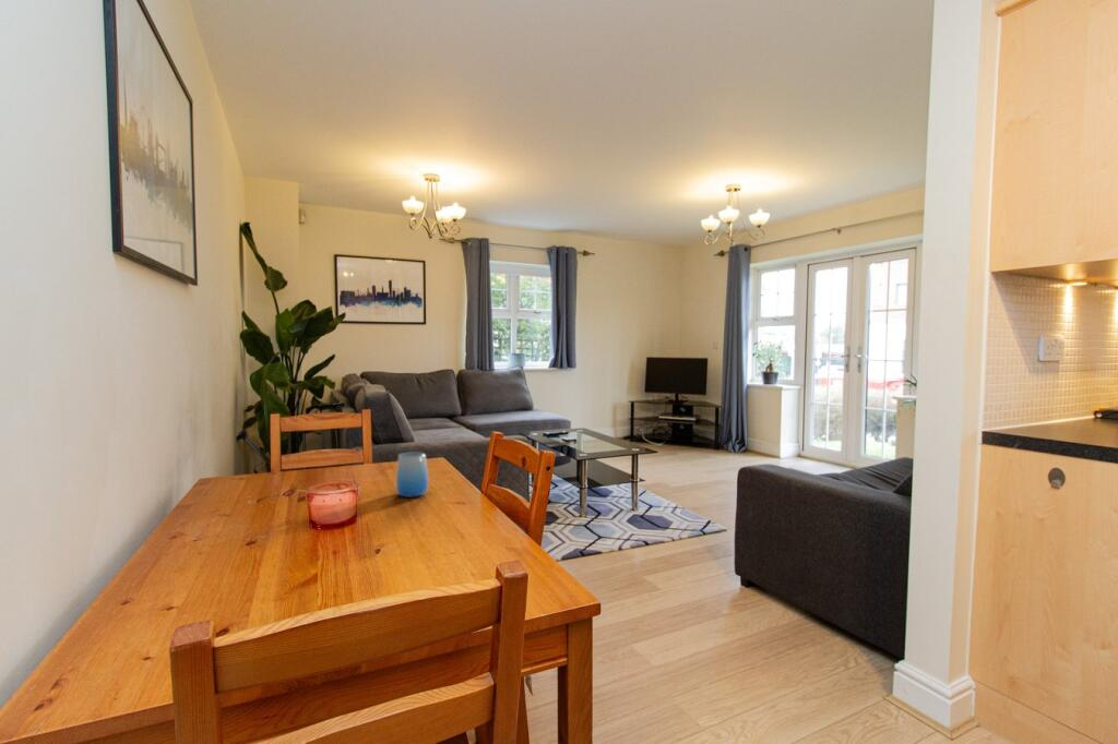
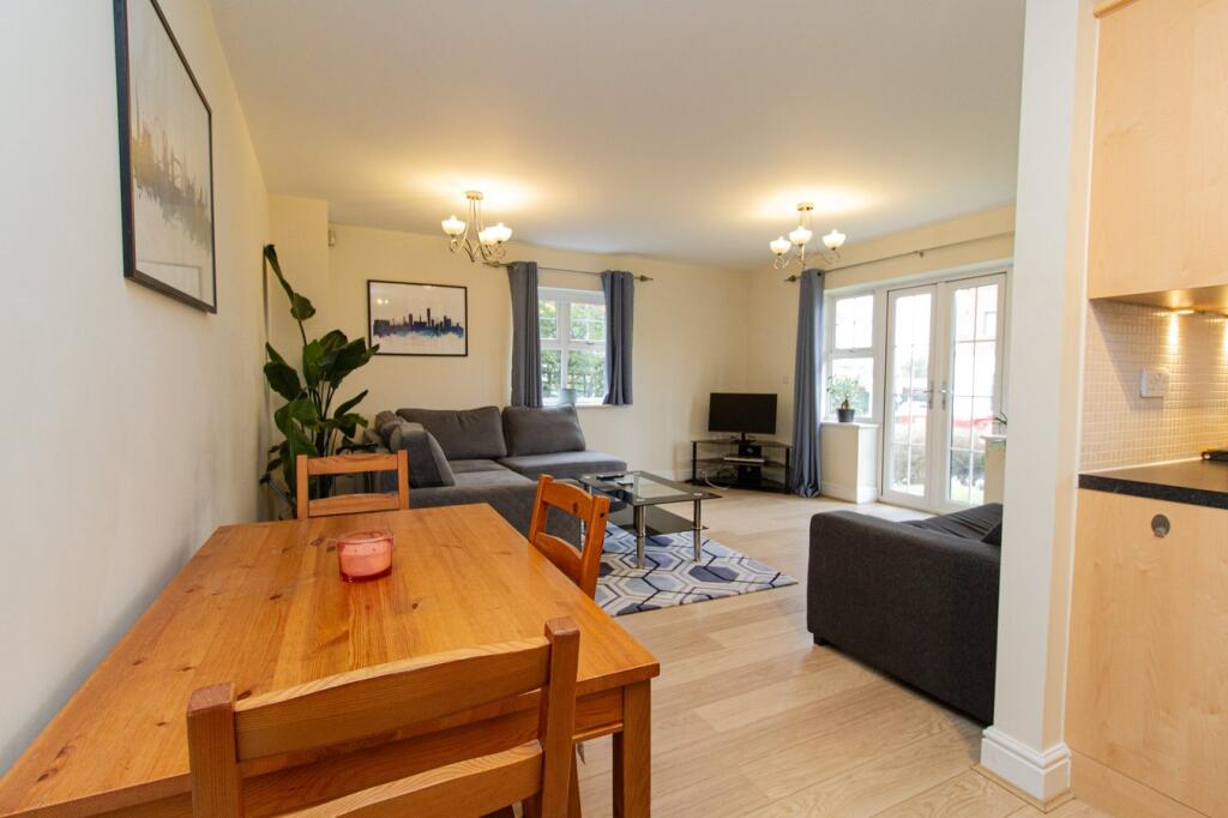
- cup [395,451,429,499]
